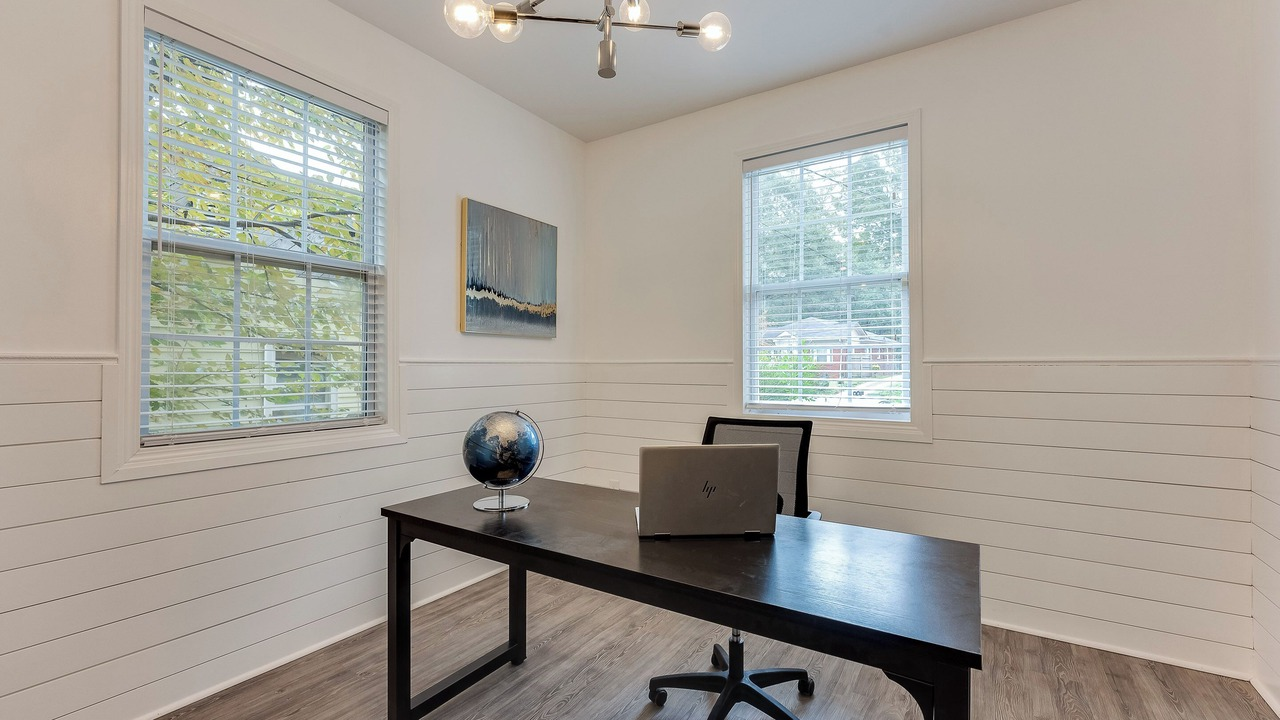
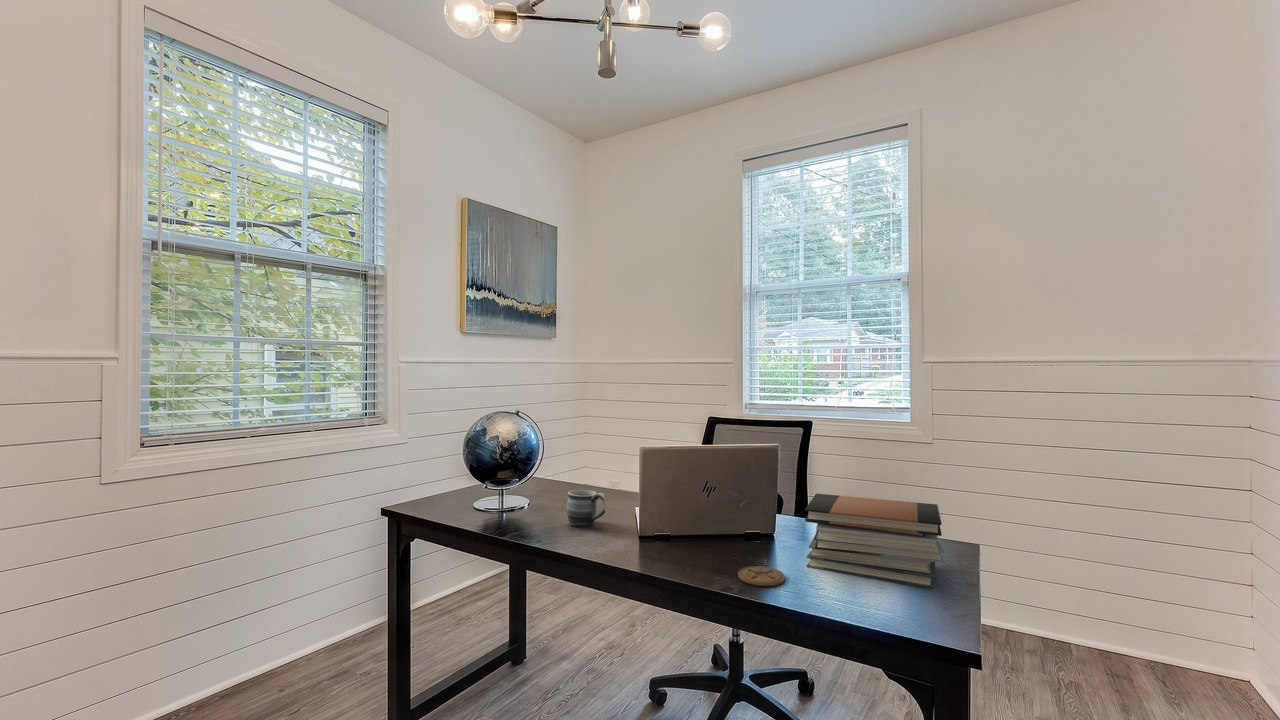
+ book stack [804,493,945,589]
+ mug [566,489,606,528]
+ coaster [737,565,786,587]
